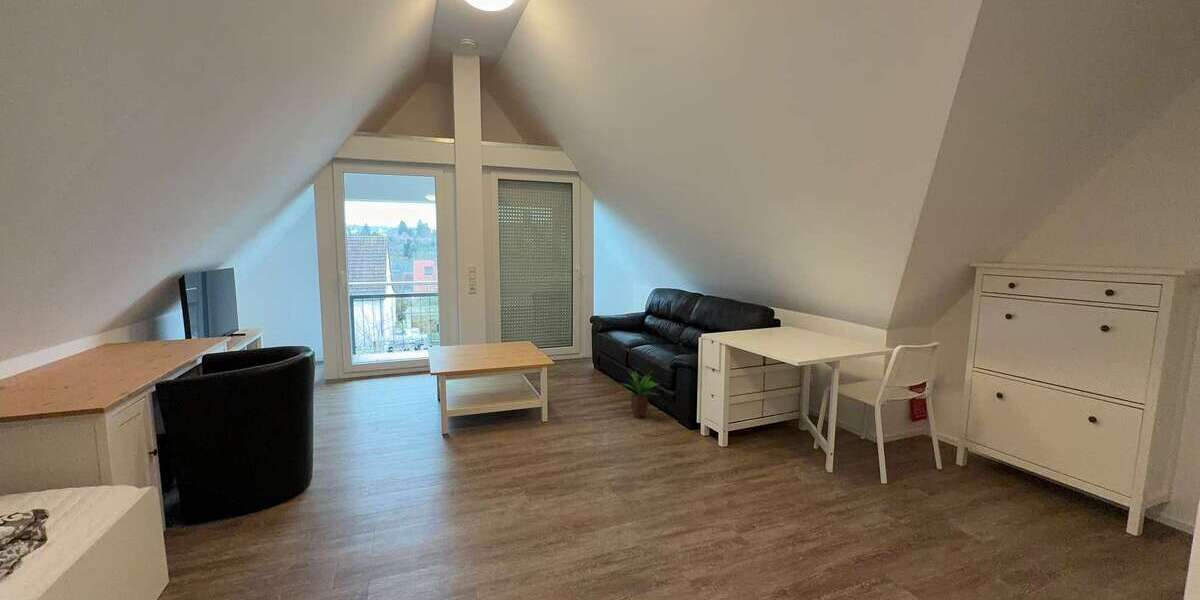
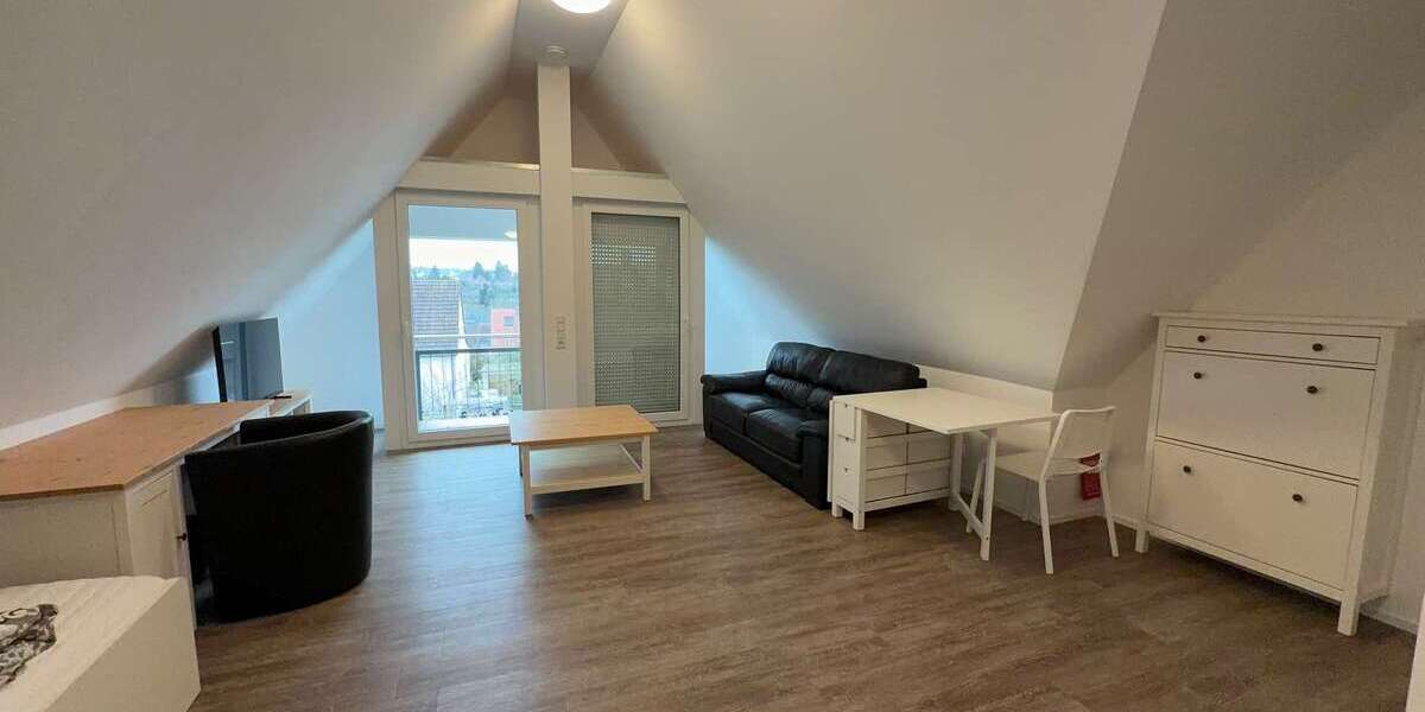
- potted plant [619,369,662,419]
